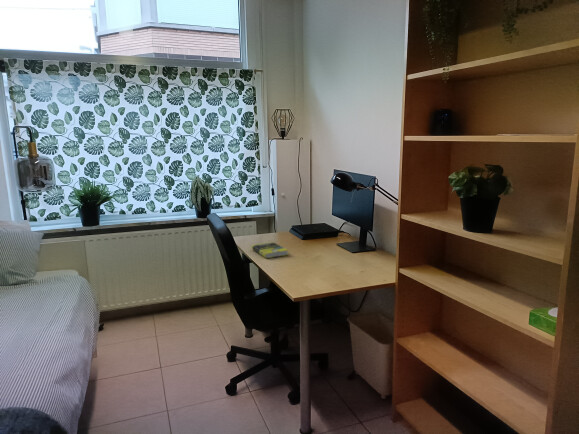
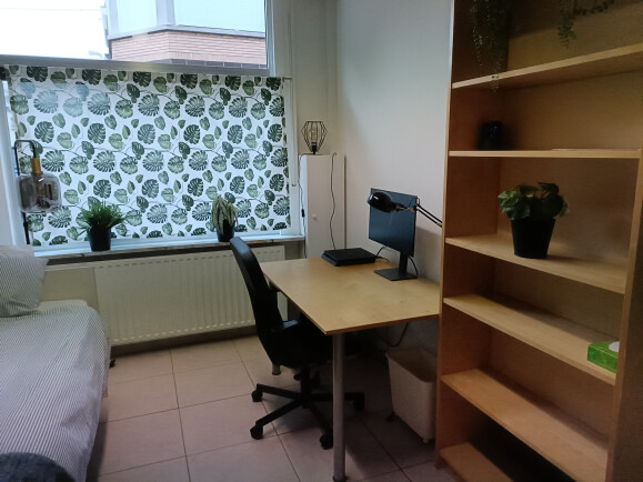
- book [251,241,289,259]
